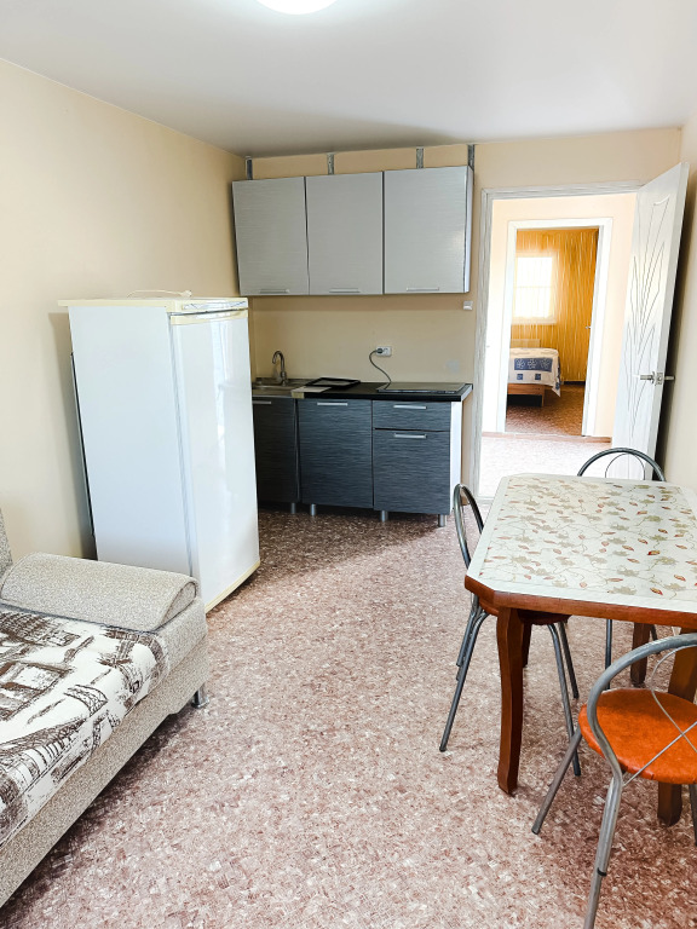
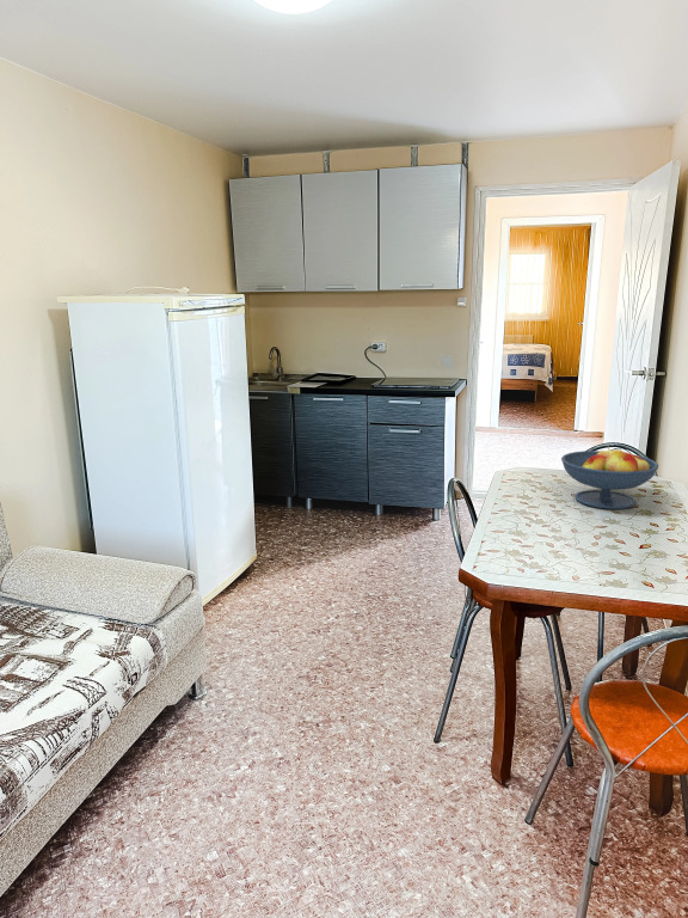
+ fruit bowl [560,445,659,510]
